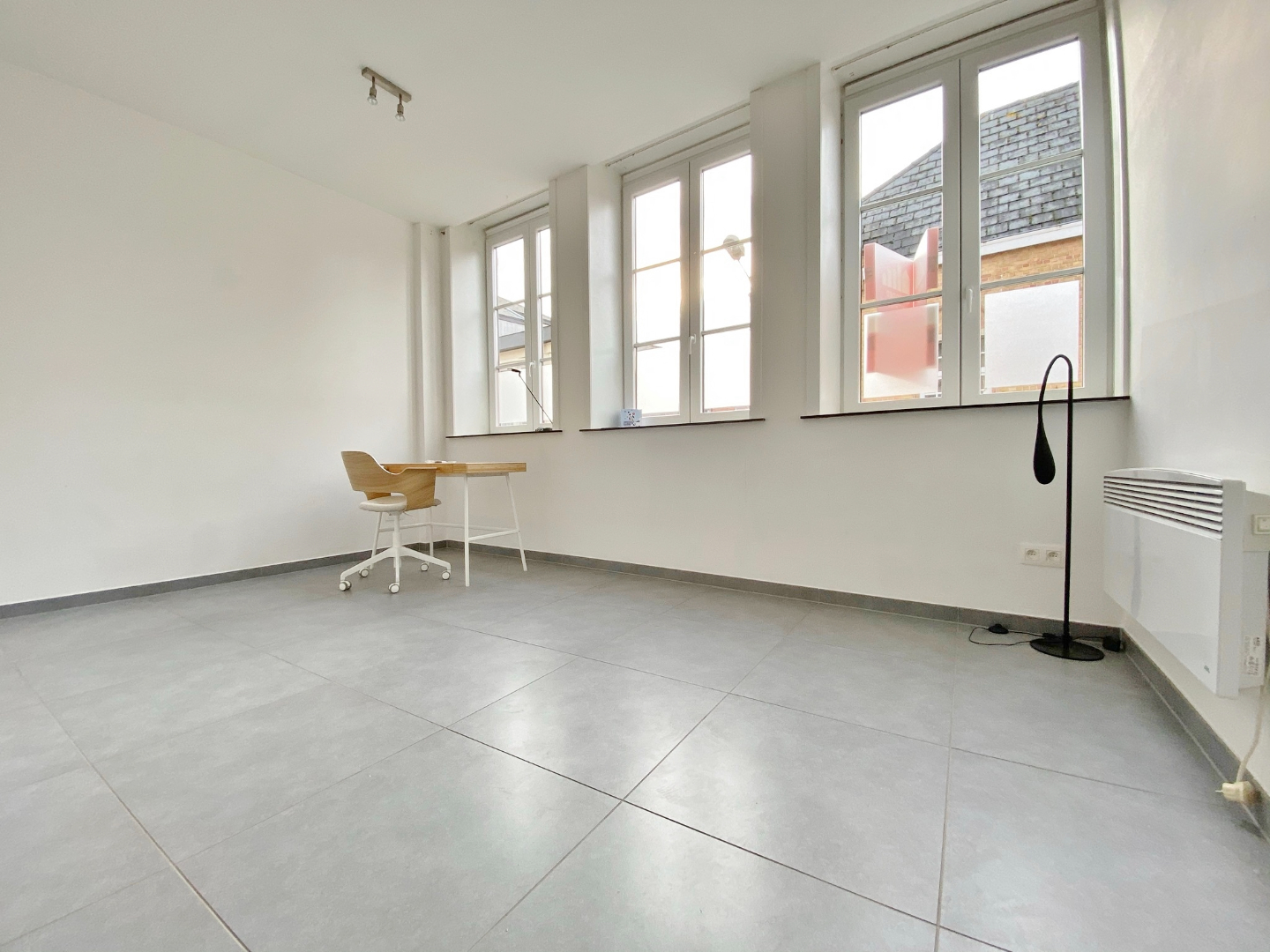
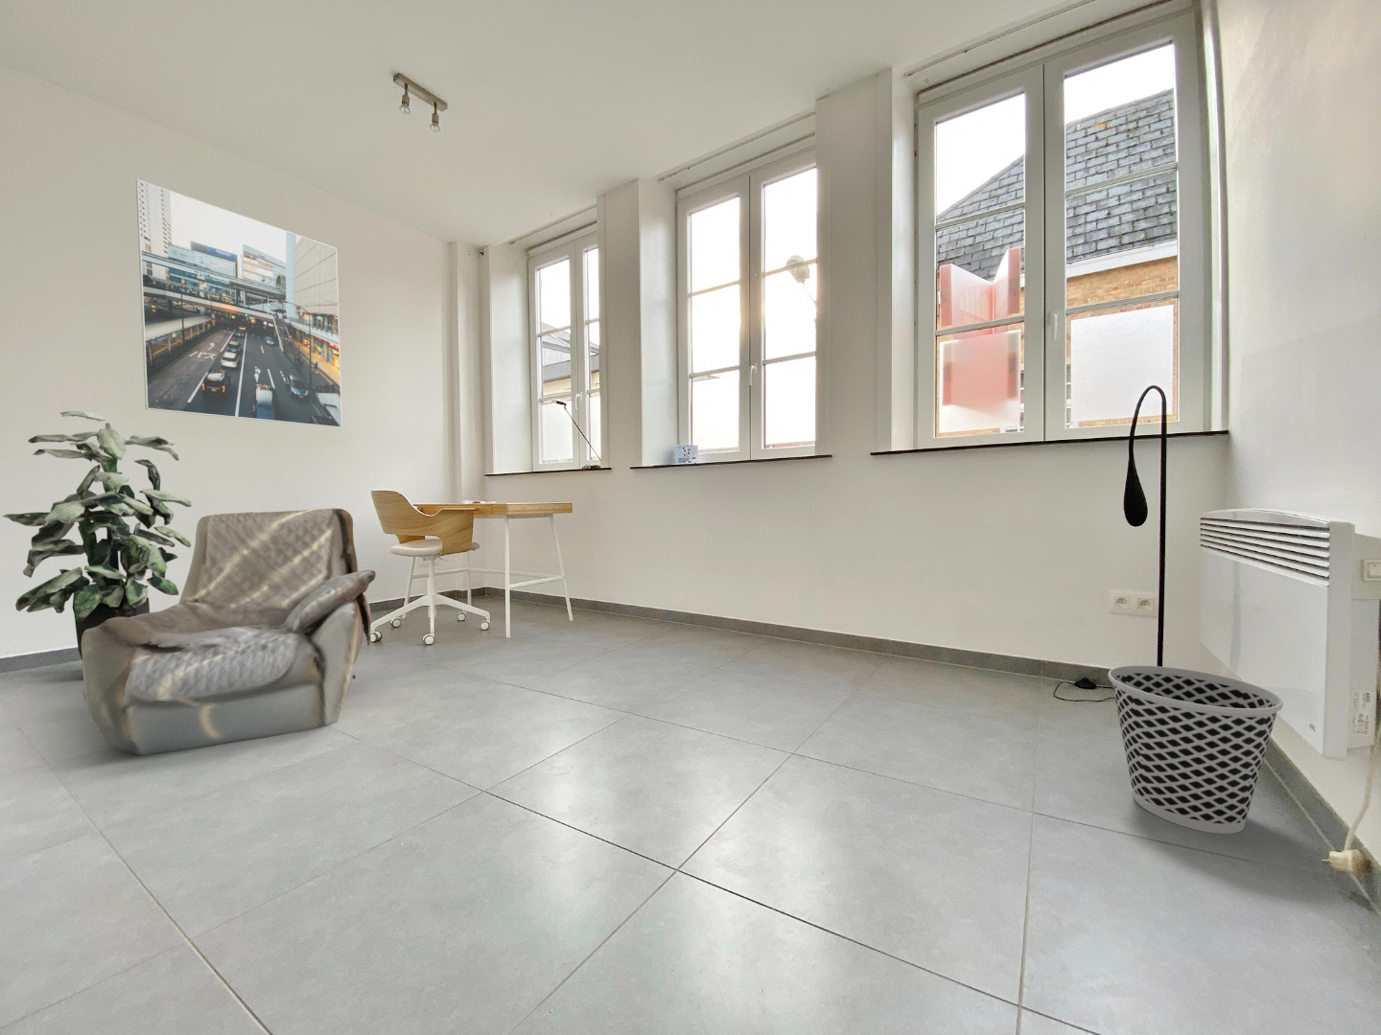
+ wastebasket [1107,665,1284,835]
+ armchair [82,508,376,756]
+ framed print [135,178,344,428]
+ indoor plant [2,410,192,661]
